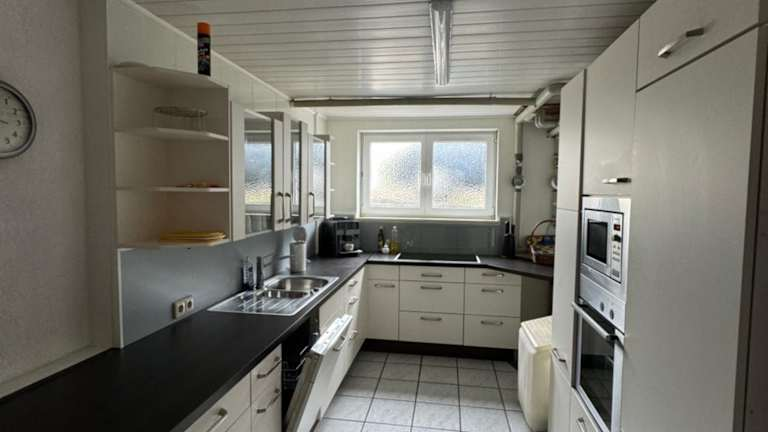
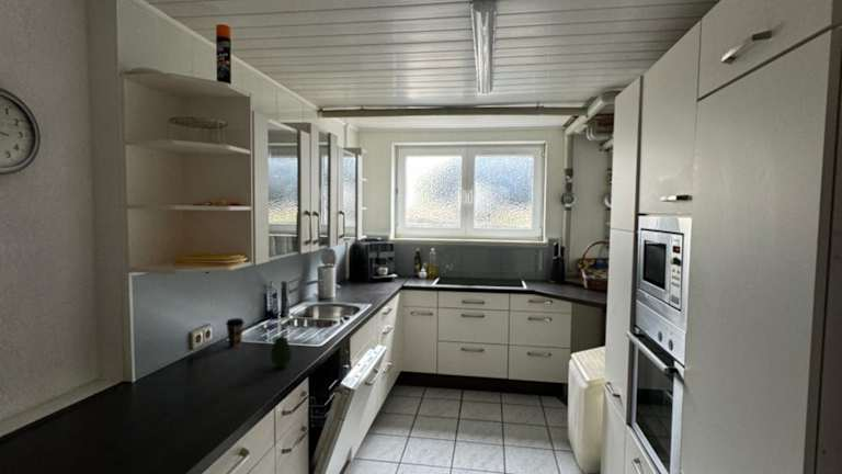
+ fruit [270,335,293,369]
+ coffee cup [225,317,246,349]
